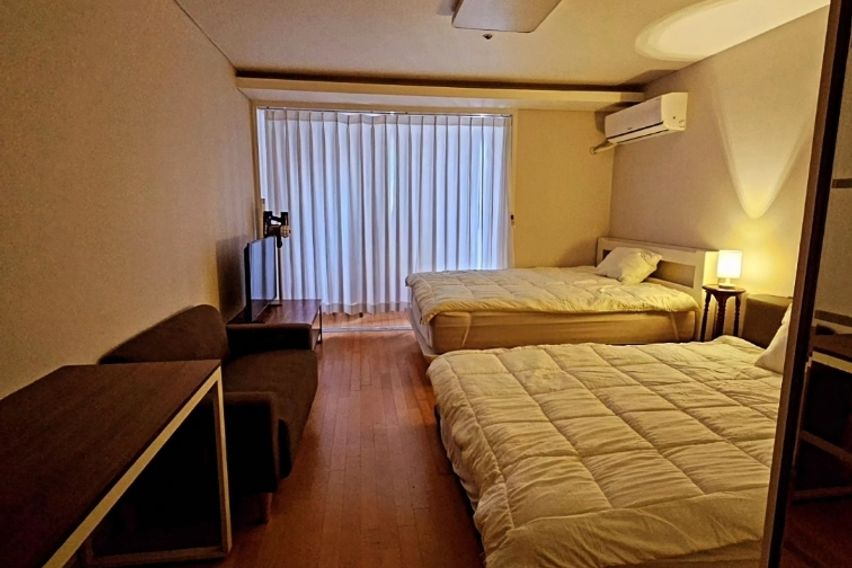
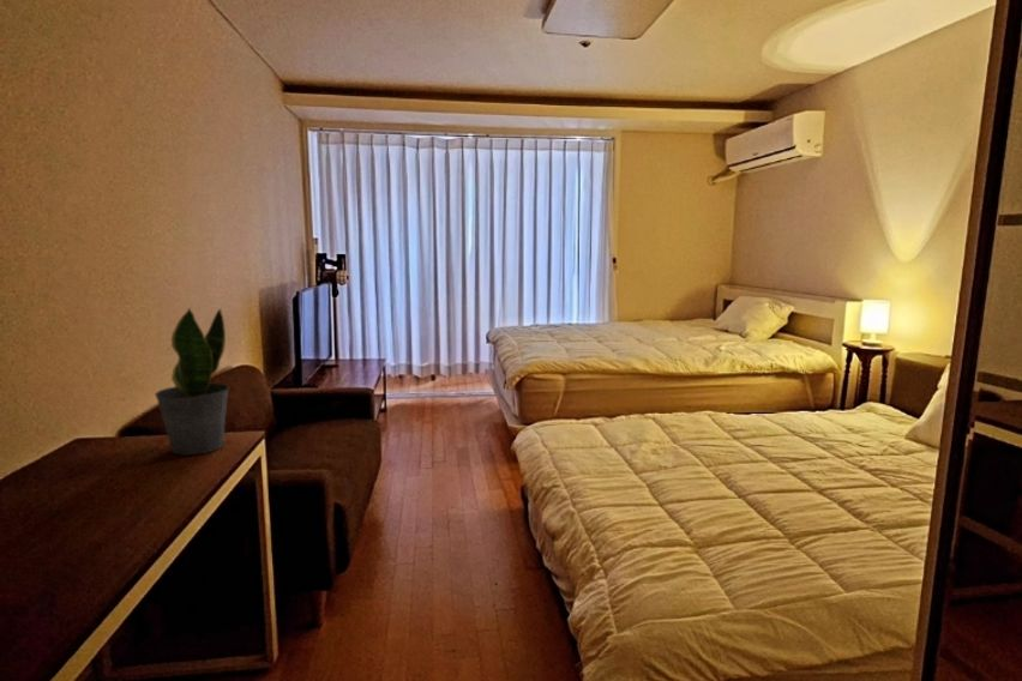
+ potted plant [154,306,230,457]
